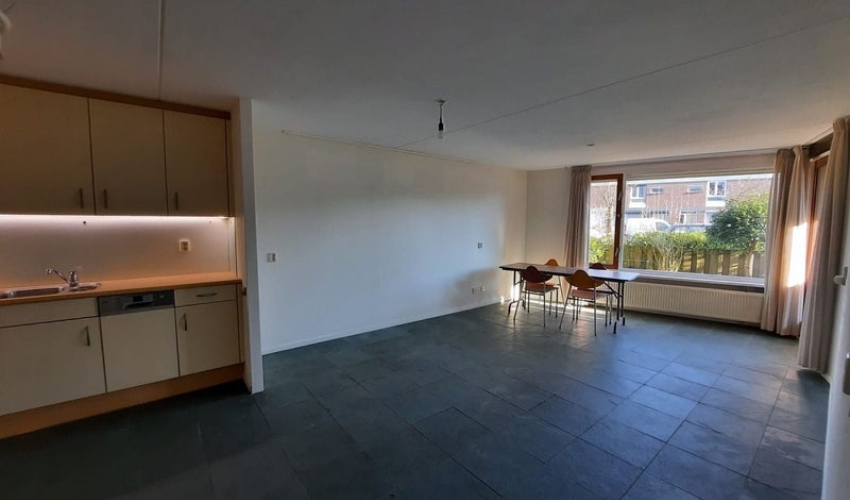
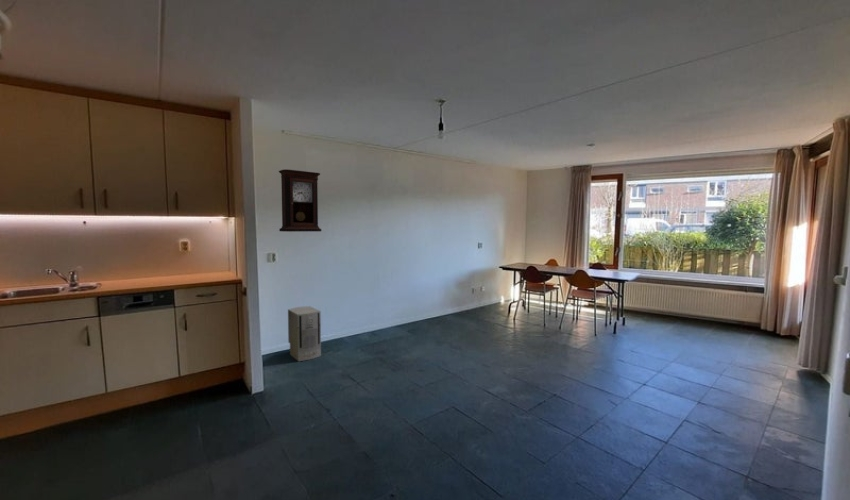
+ pendulum clock [278,168,322,233]
+ air purifier [287,305,322,362]
